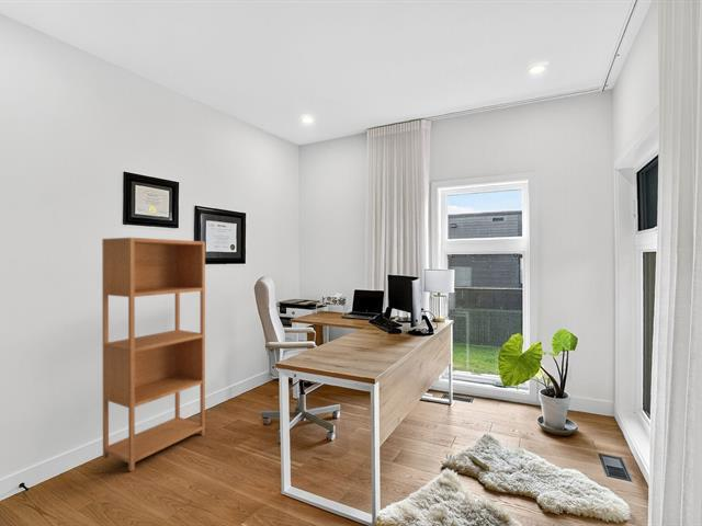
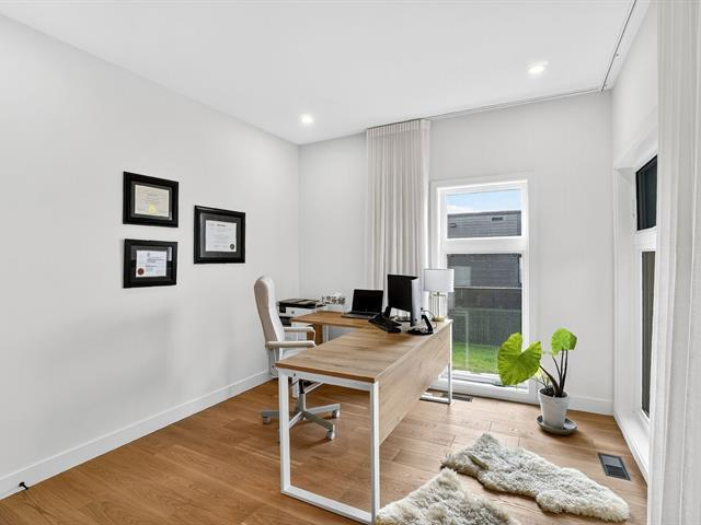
- bookcase [101,237,206,472]
